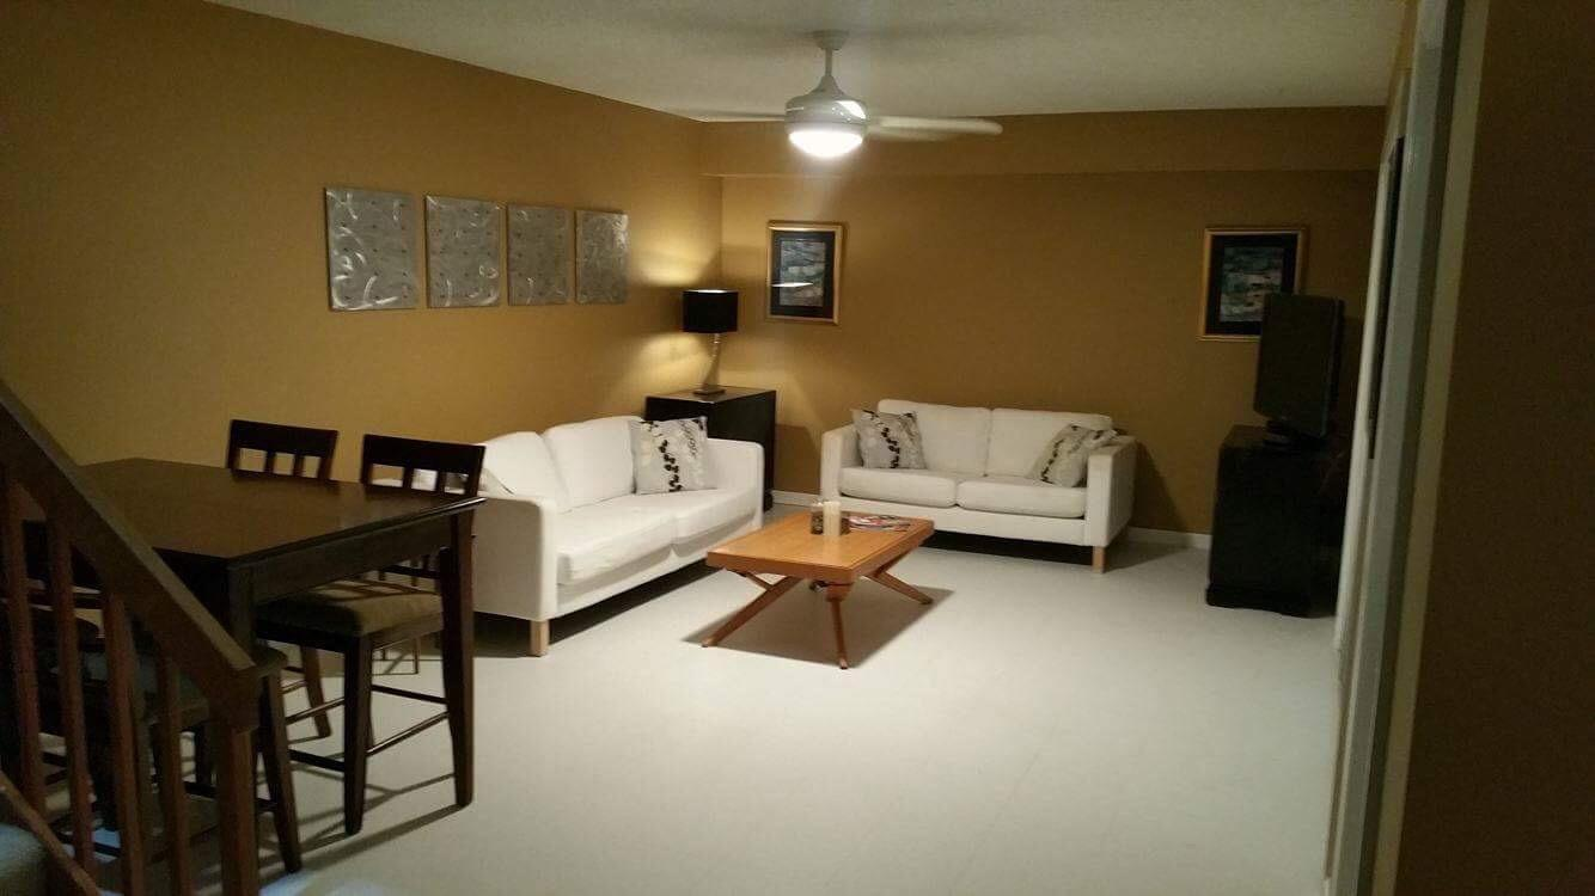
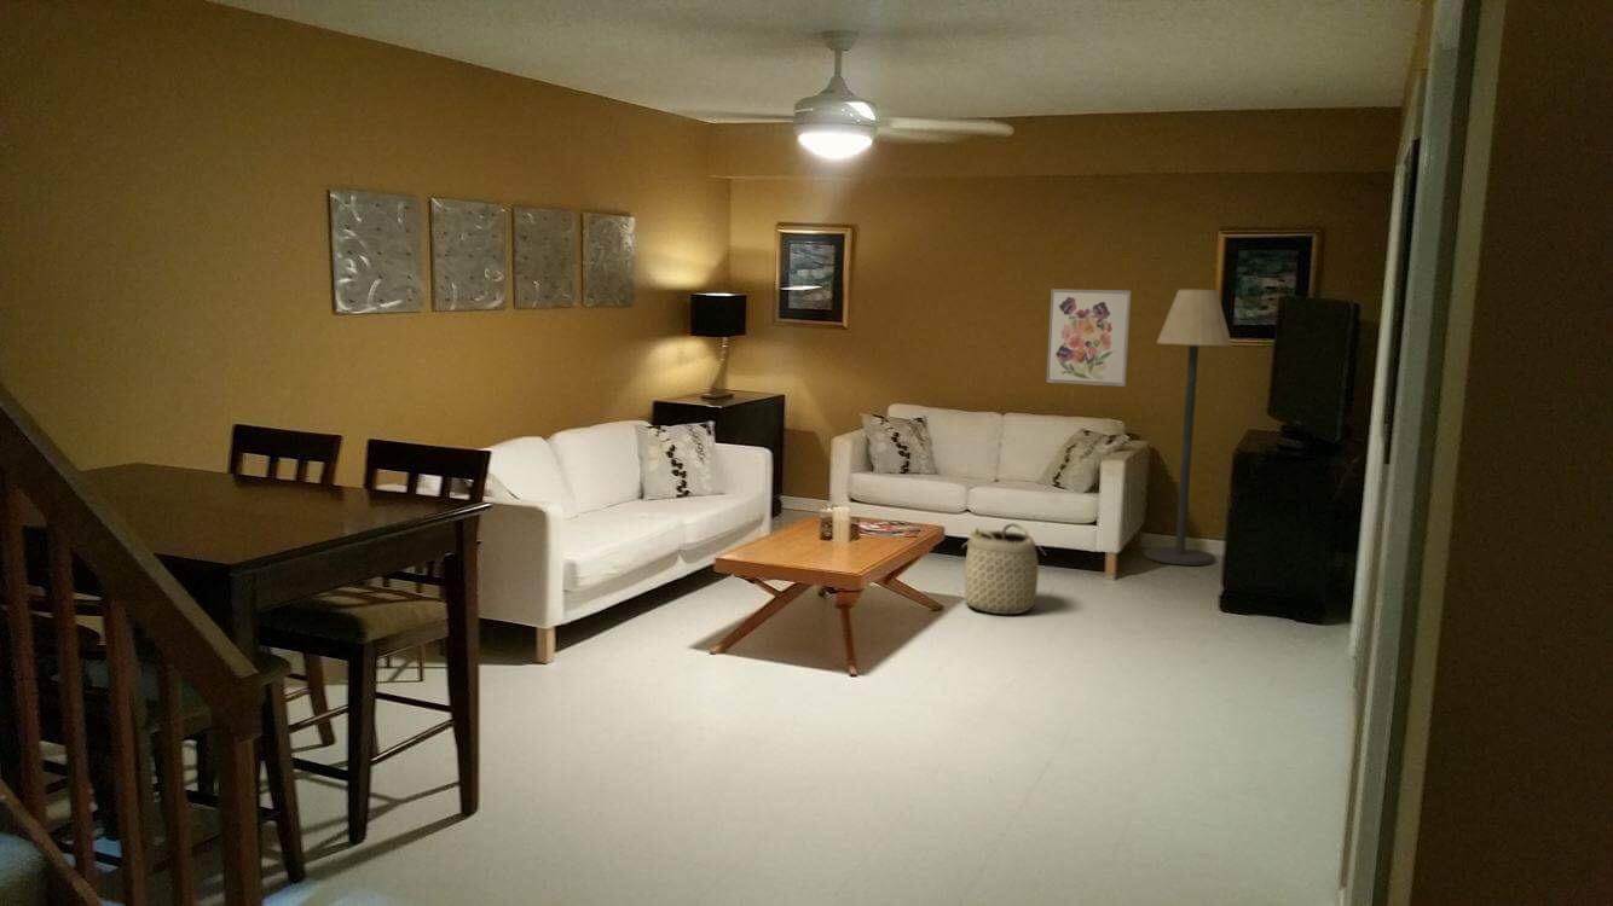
+ basket [955,522,1056,615]
+ floor lamp [1144,289,1233,567]
+ wall art [1046,288,1132,388]
